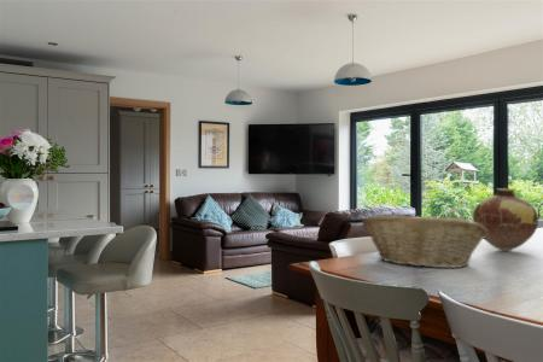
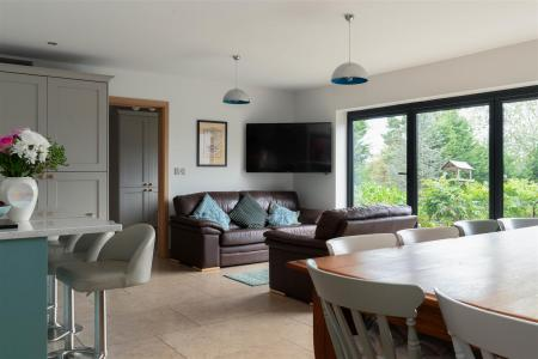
- fruit basket [361,214,487,269]
- vase [472,187,539,252]
